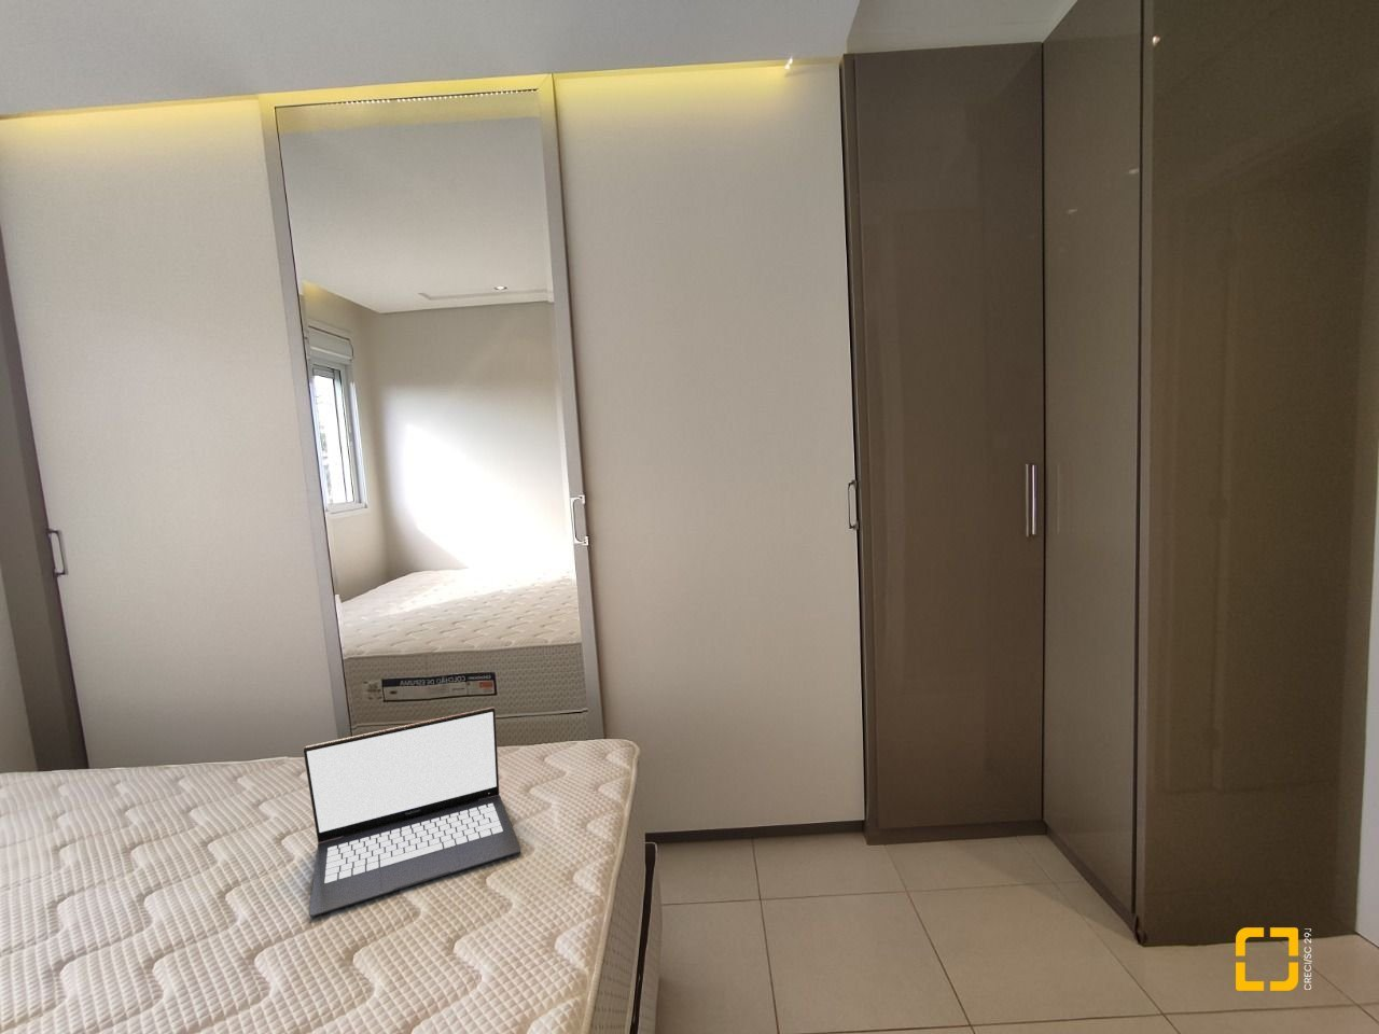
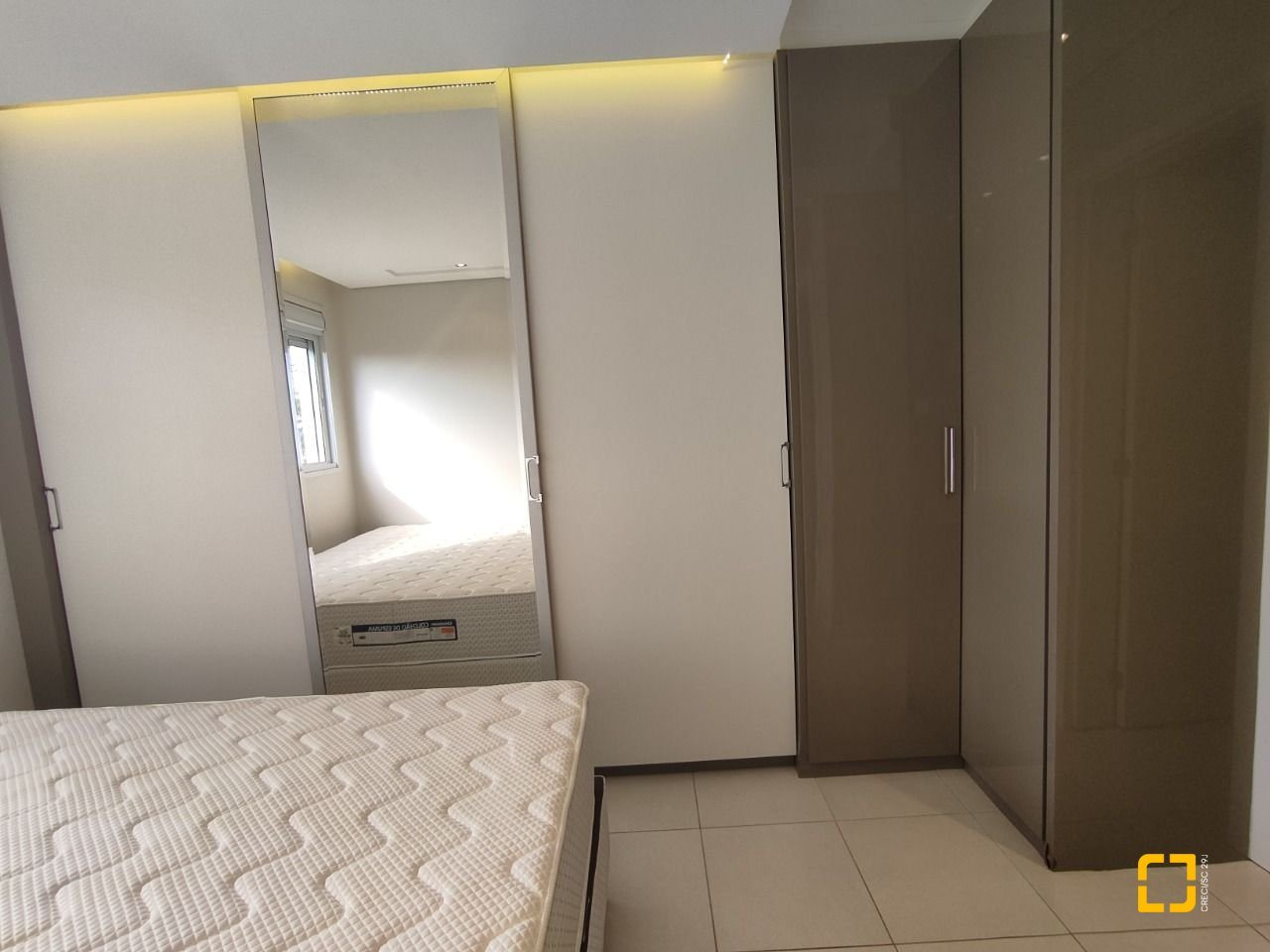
- laptop [302,707,522,918]
